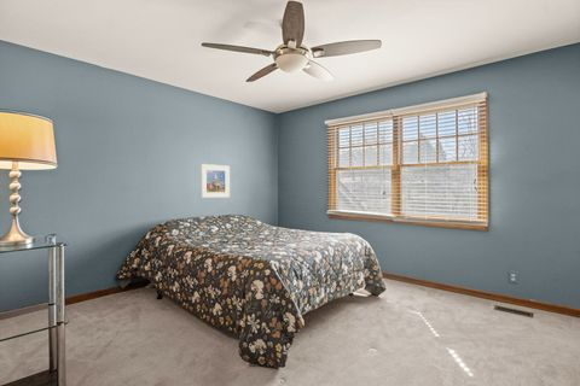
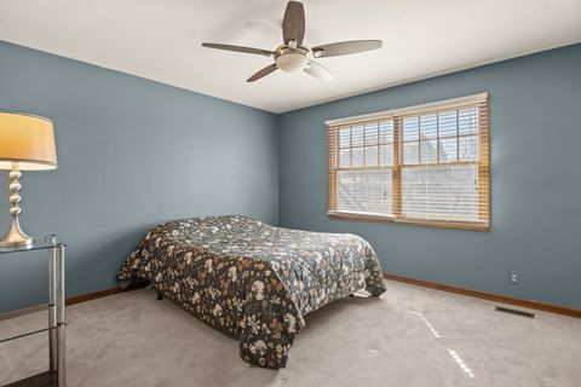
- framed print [201,163,231,199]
